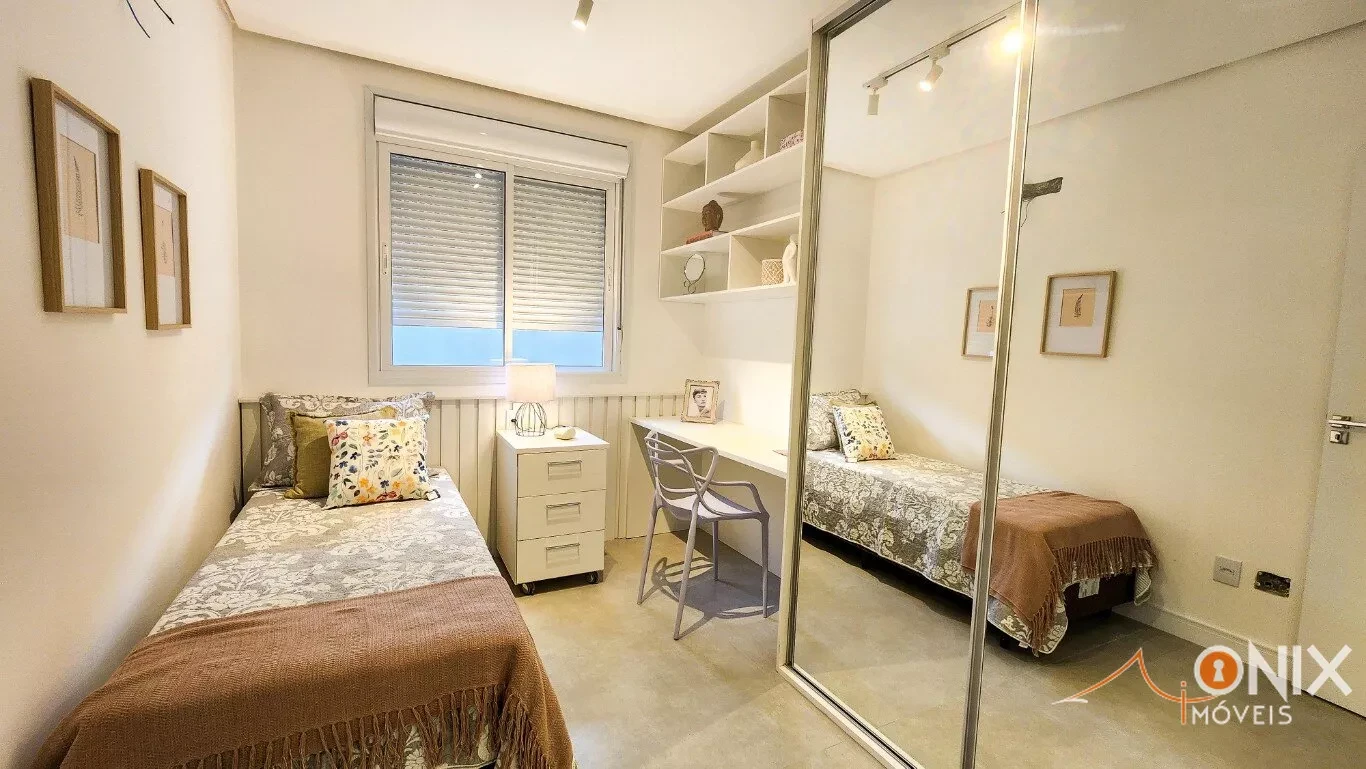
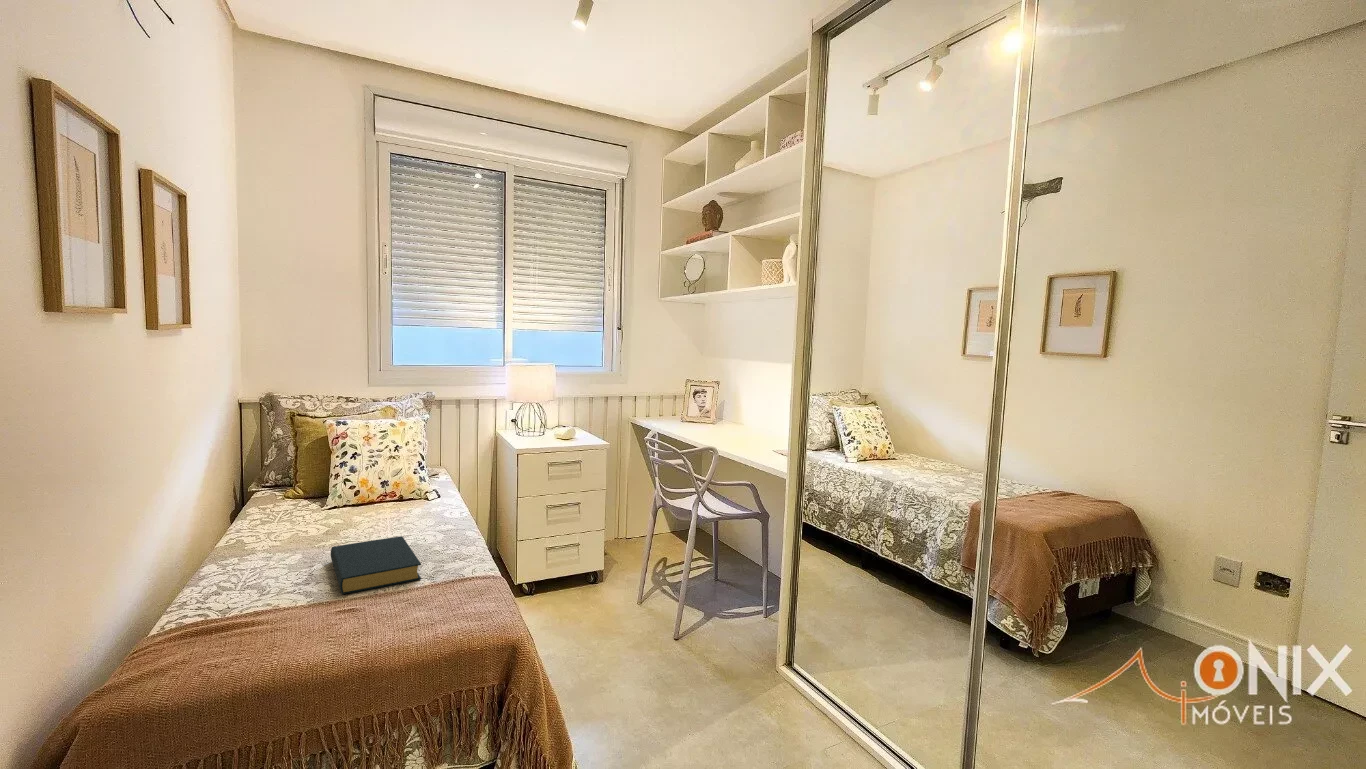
+ hardback book [330,535,422,595]
